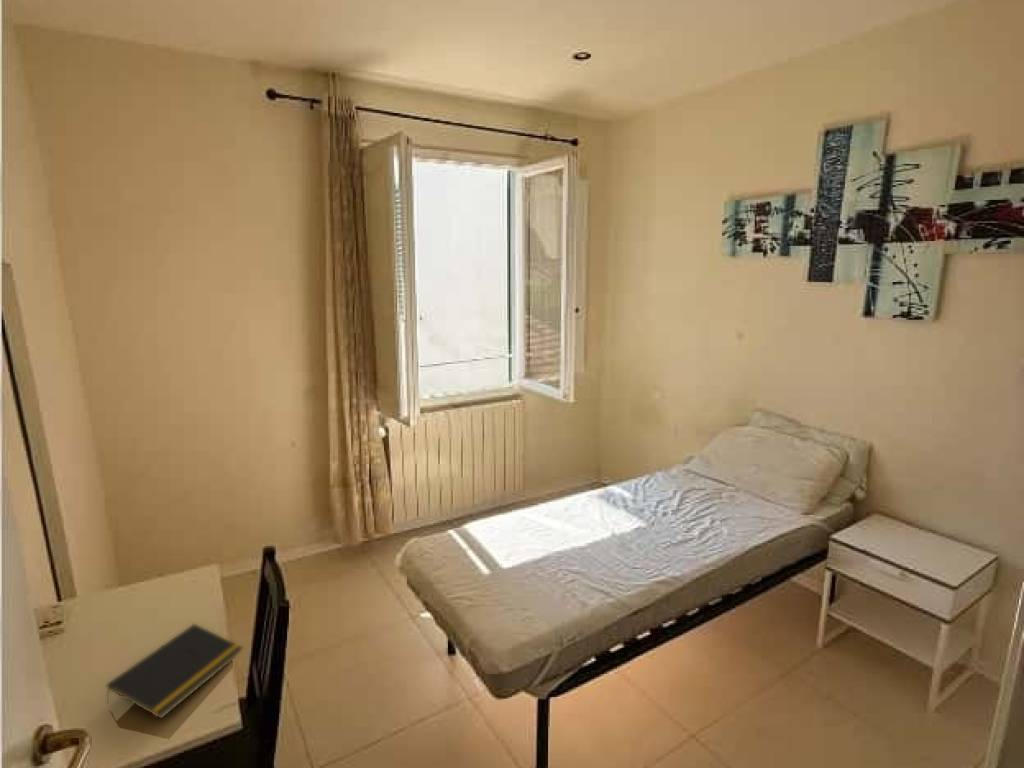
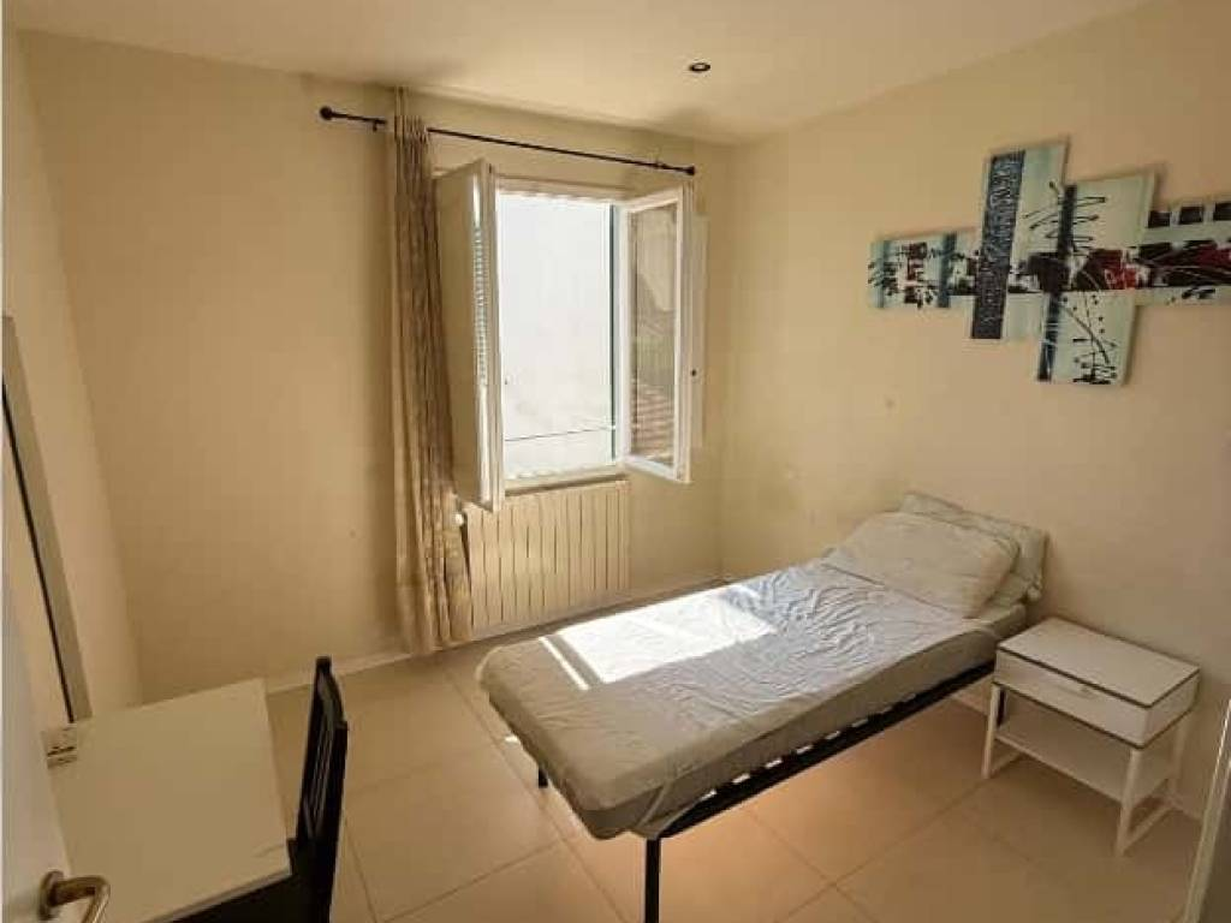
- notepad [106,623,244,720]
